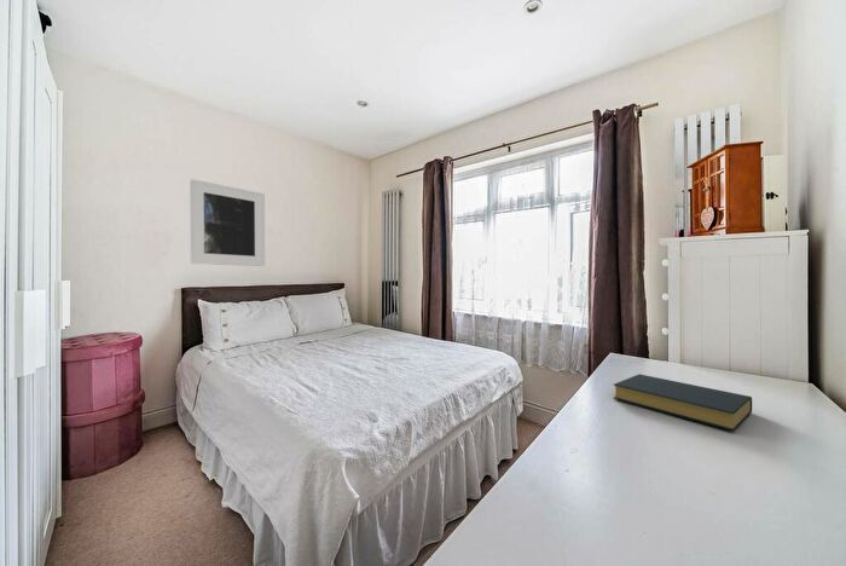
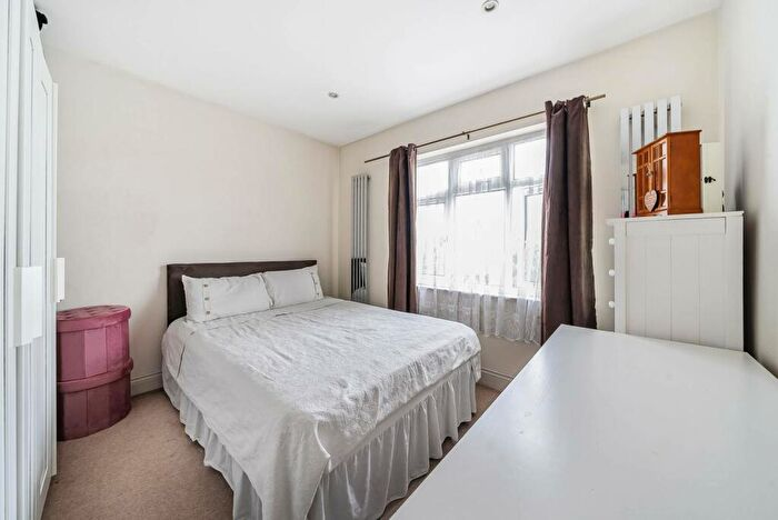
- hardback book [613,372,753,433]
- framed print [189,178,266,267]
